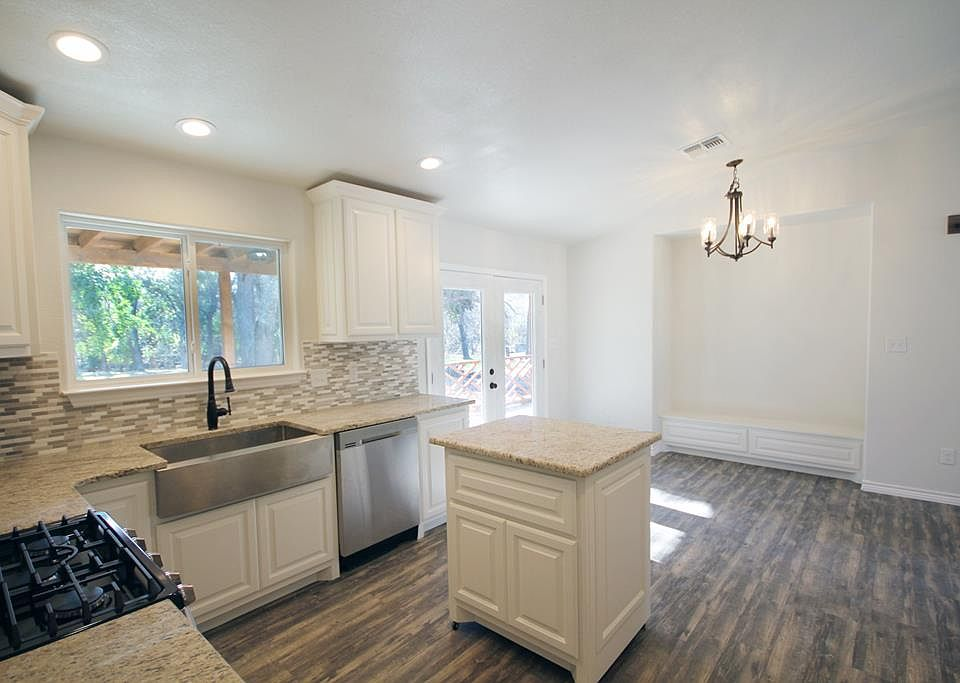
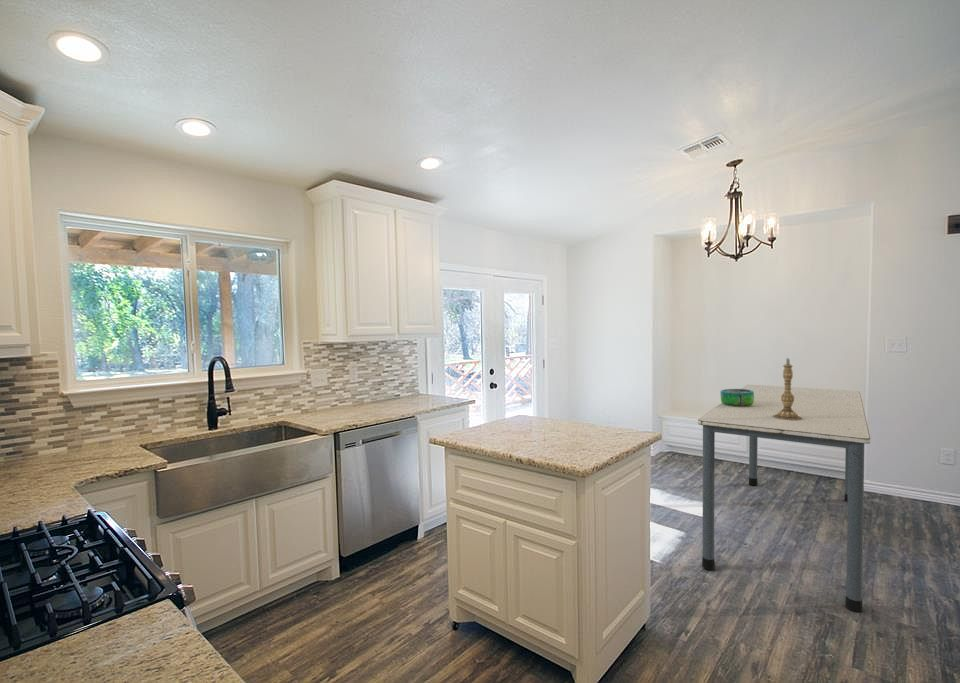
+ dining table [697,384,871,614]
+ candlestick [773,357,803,420]
+ decorative bowl [720,388,754,407]
